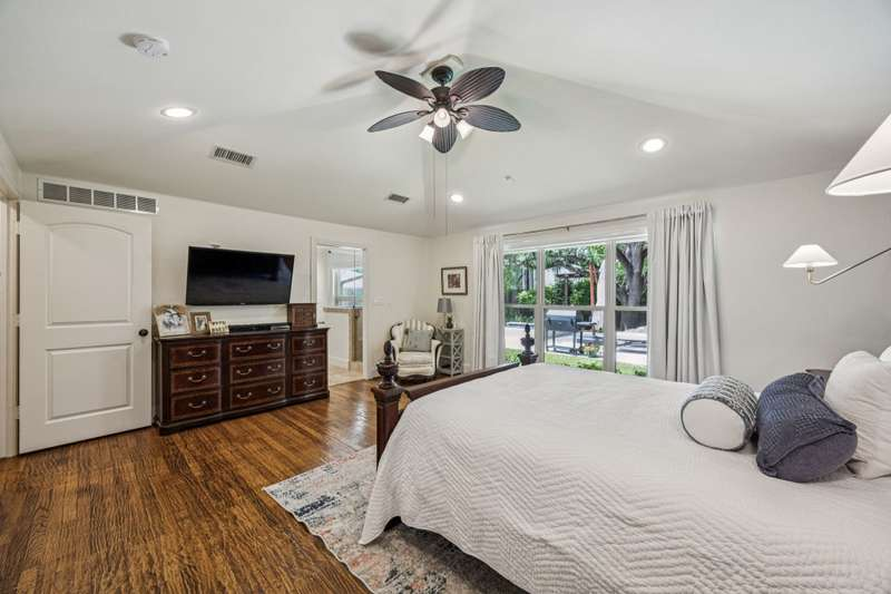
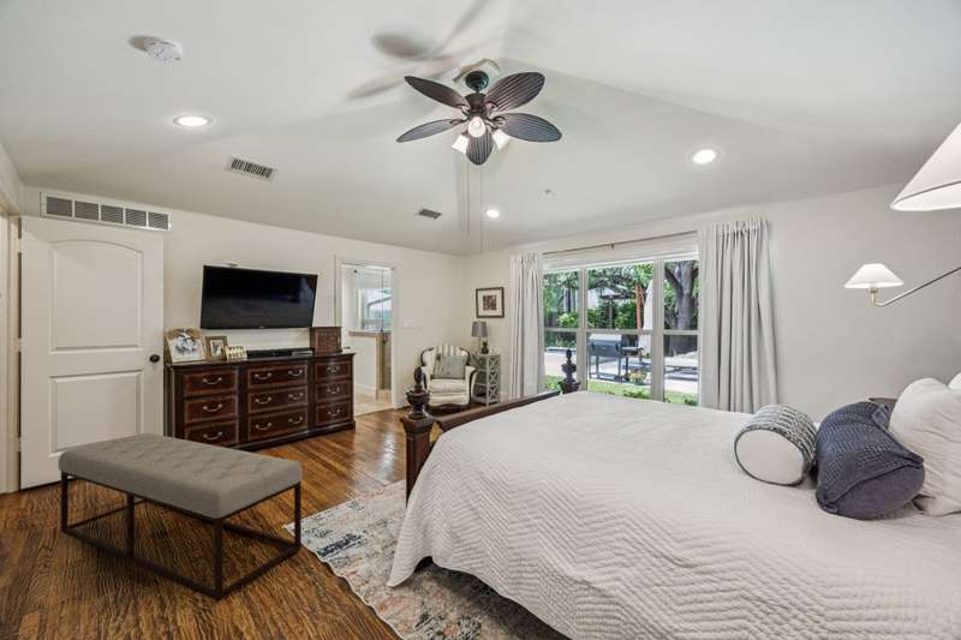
+ bench [58,432,304,603]
